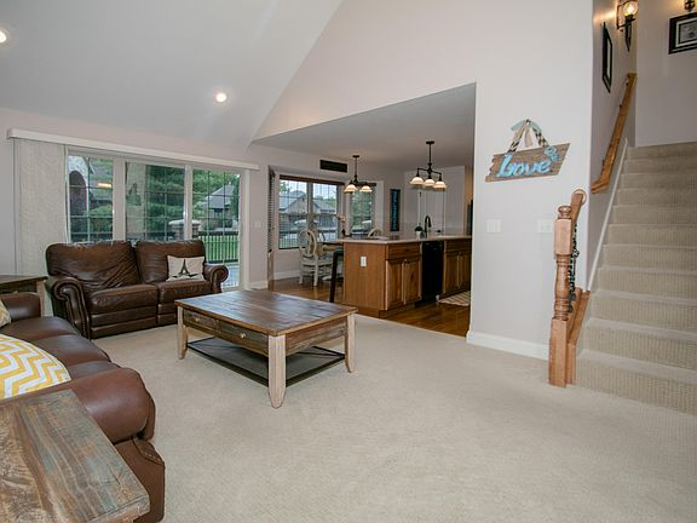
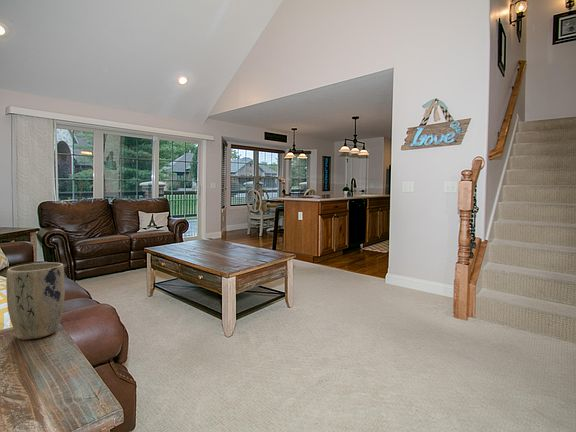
+ plant pot [5,261,66,341]
